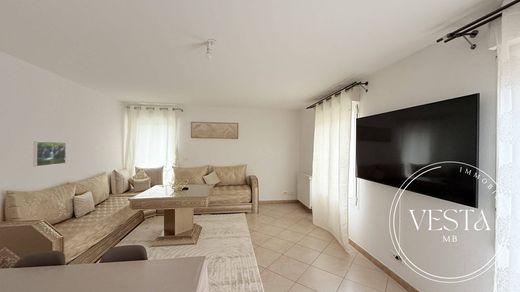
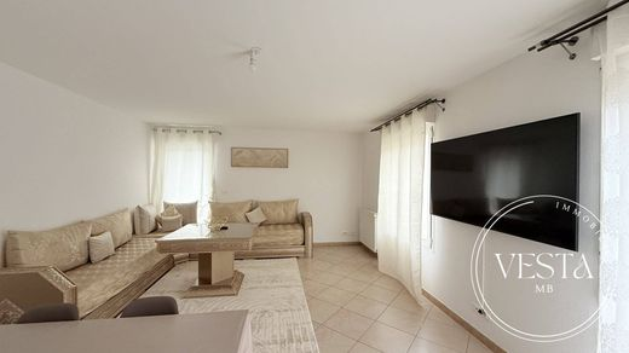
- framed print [33,141,67,167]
